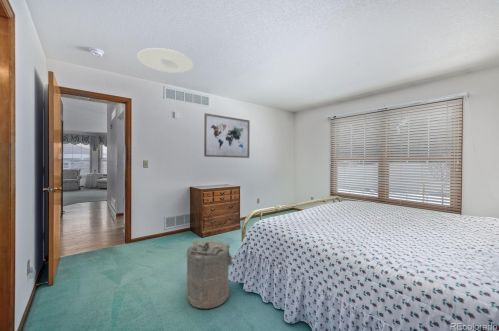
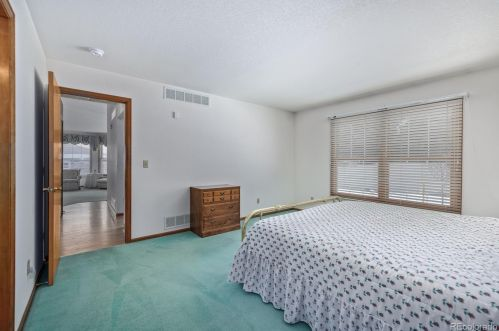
- wall art [203,112,251,159]
- ceiling light [136,47,194,74]
- laundry hamper [186,239,238,310]
